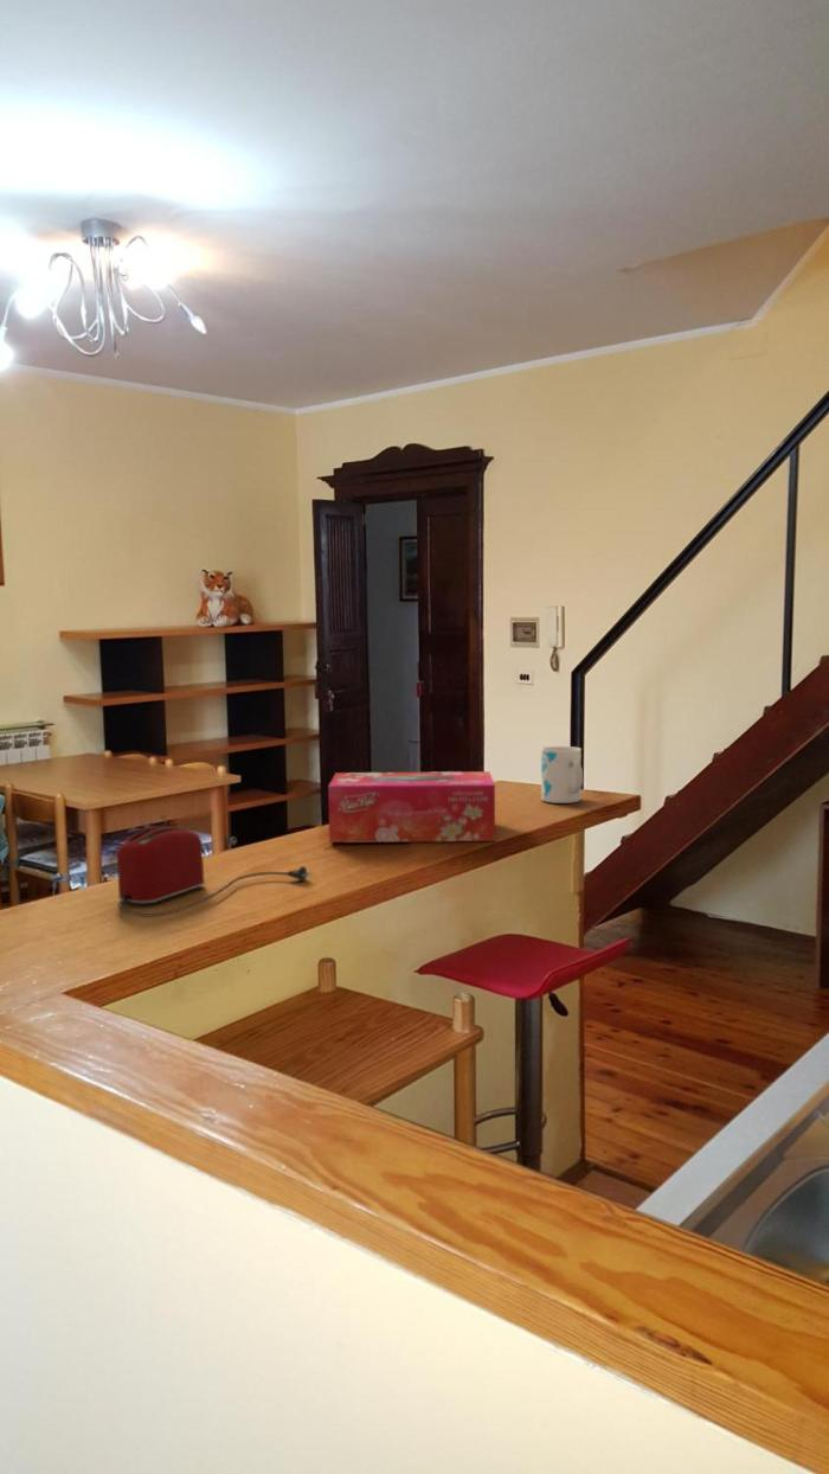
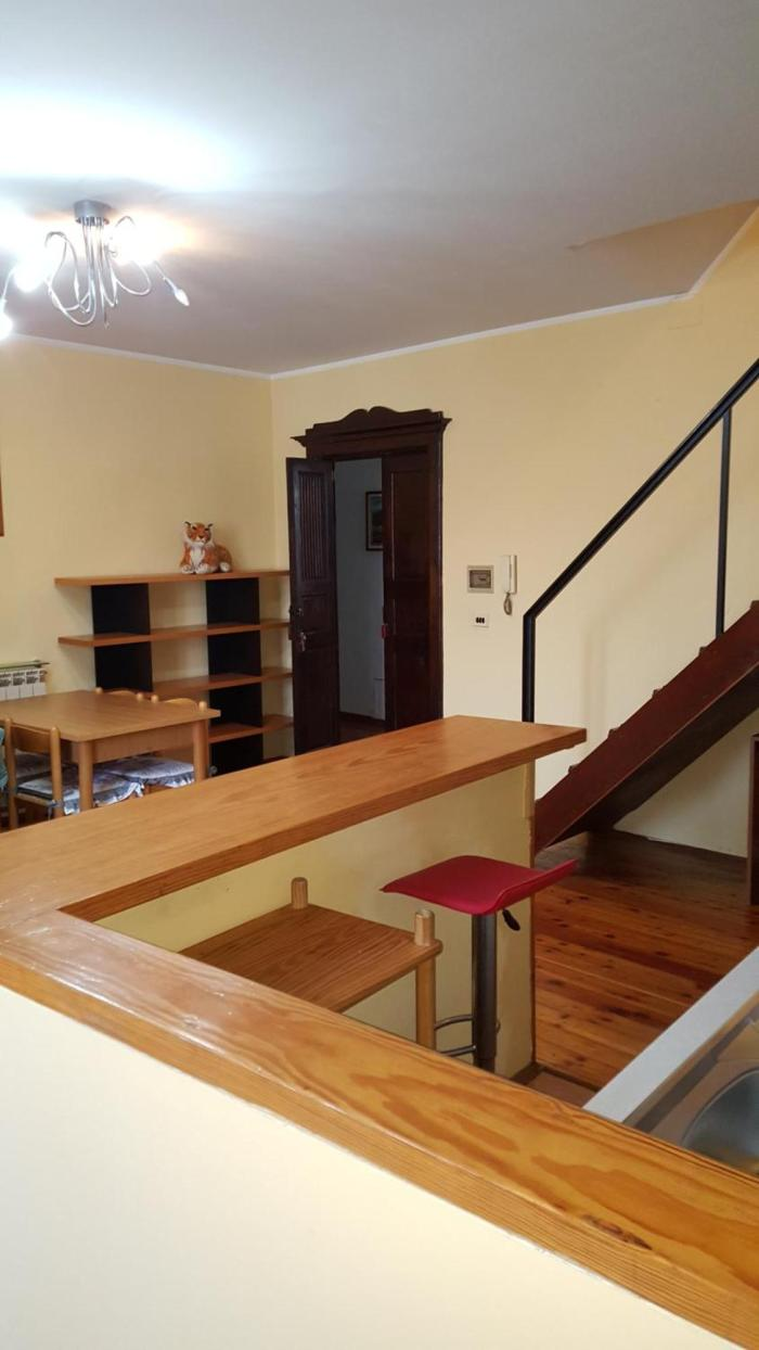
- tissue box [327,770,496,844]
- mug [540,745,584,805]
- toaster [116,826,314,918]
